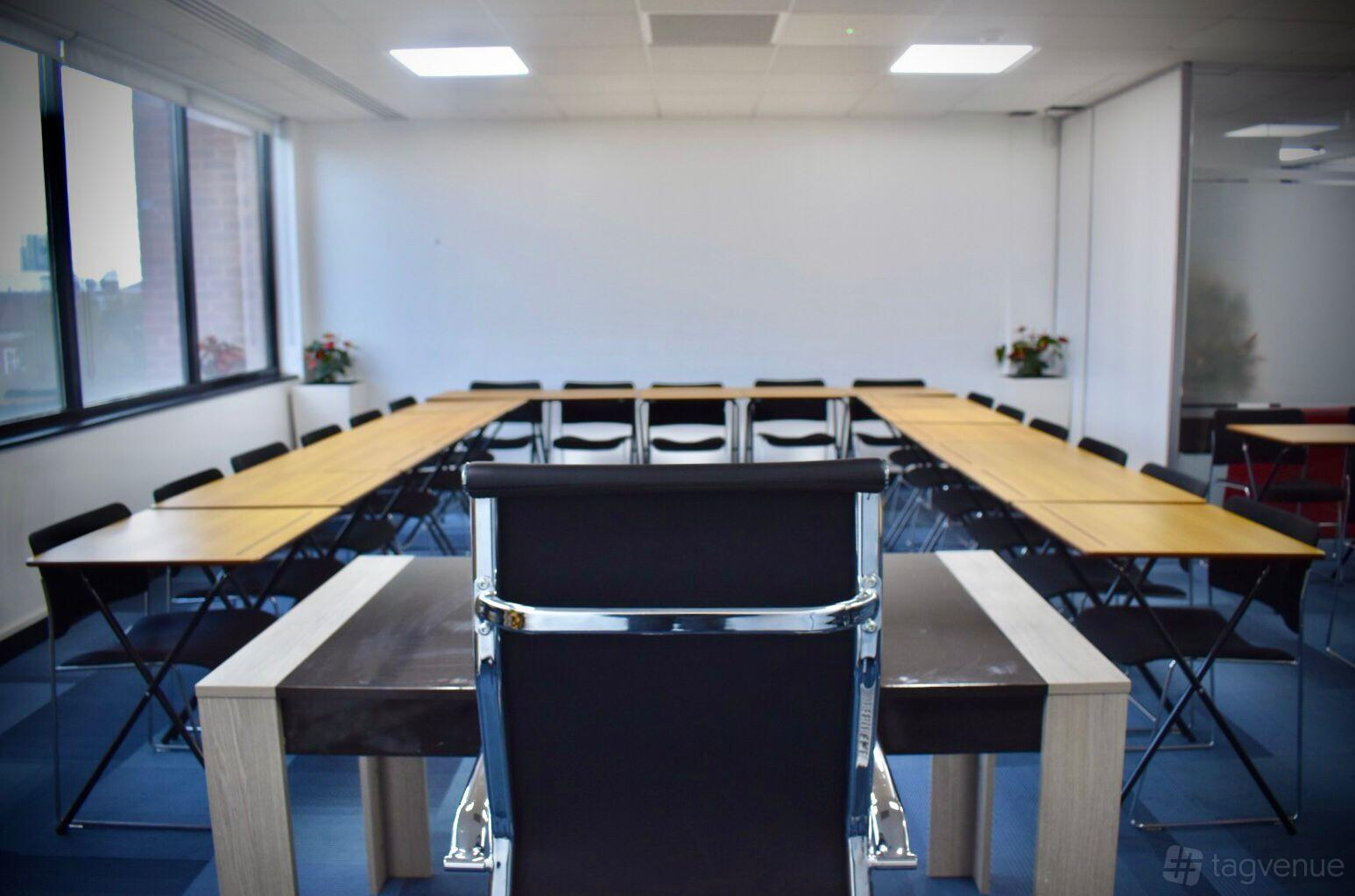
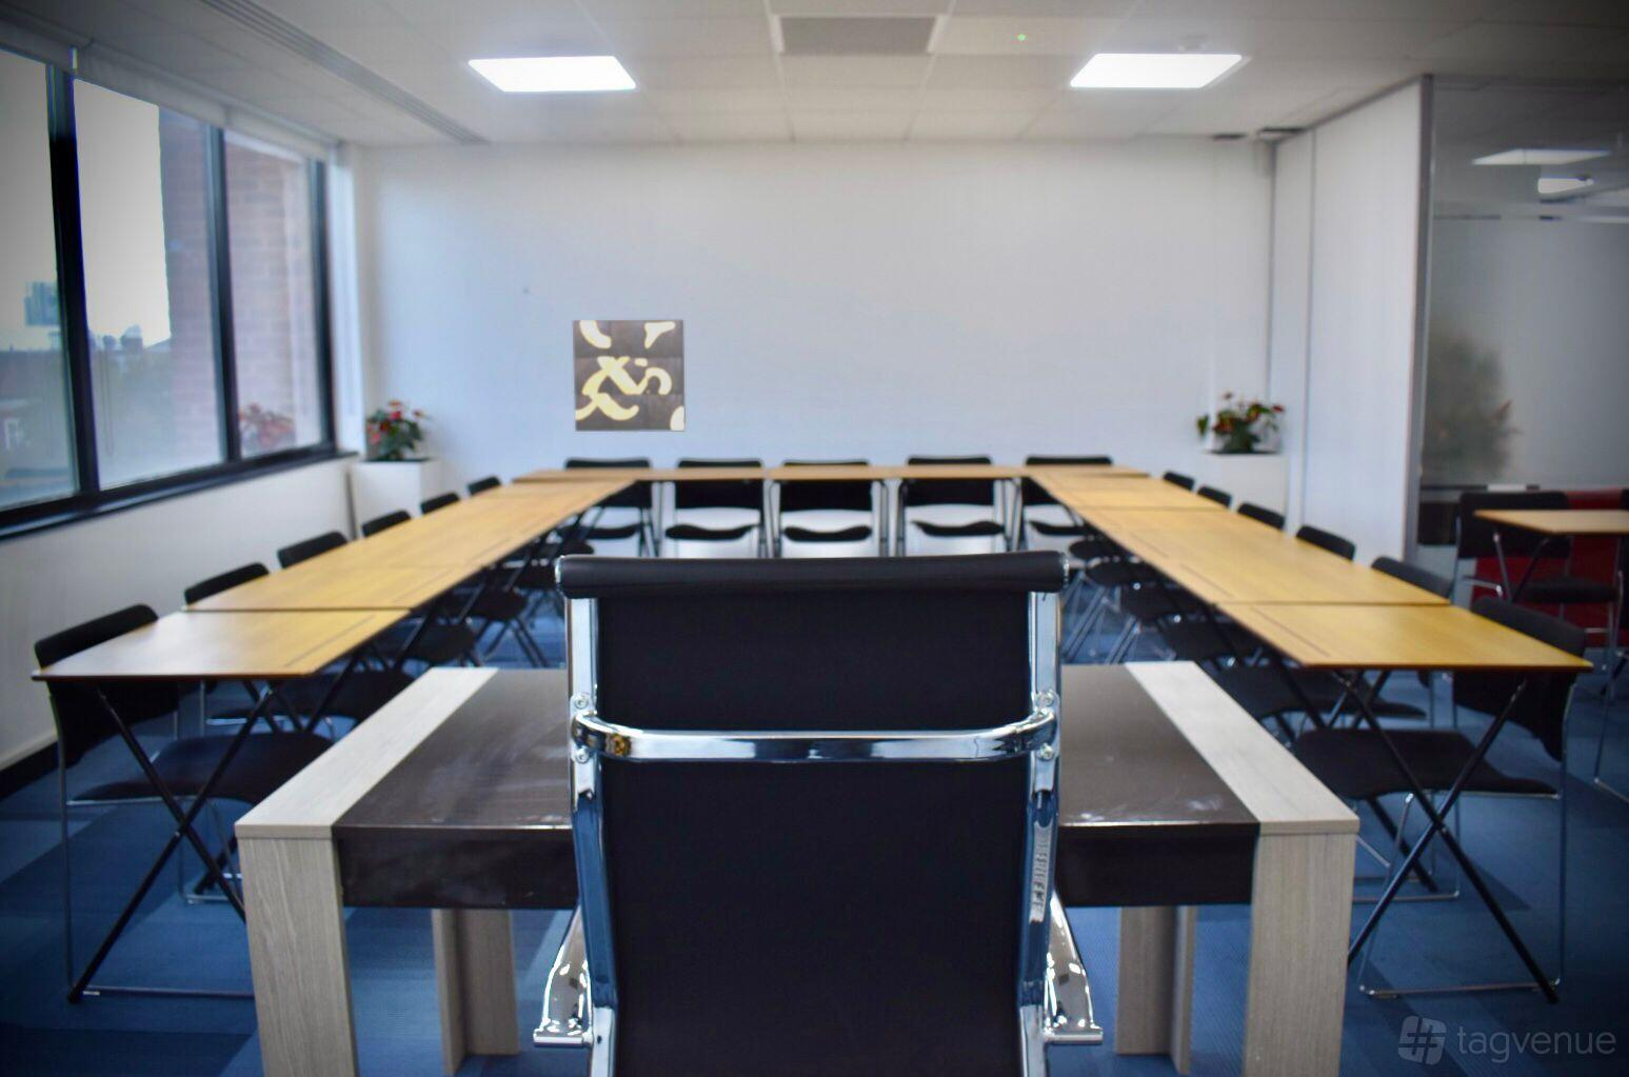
+ wall art [572,319,686,433]
